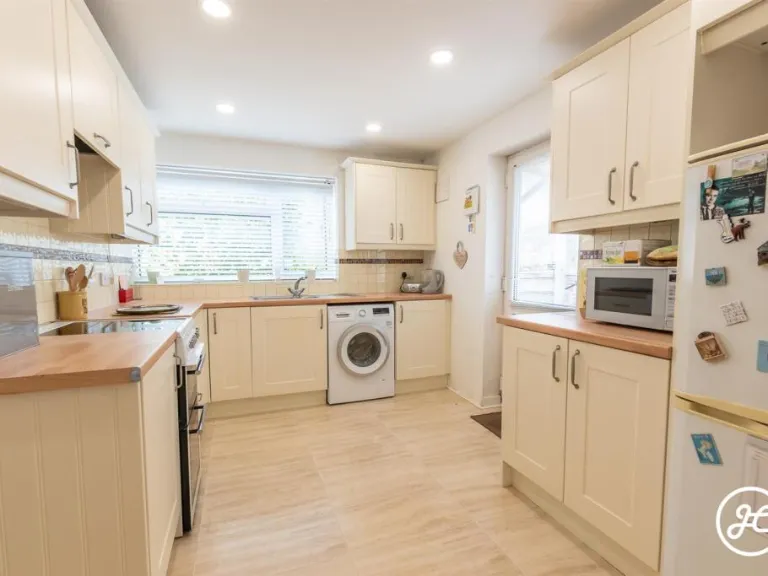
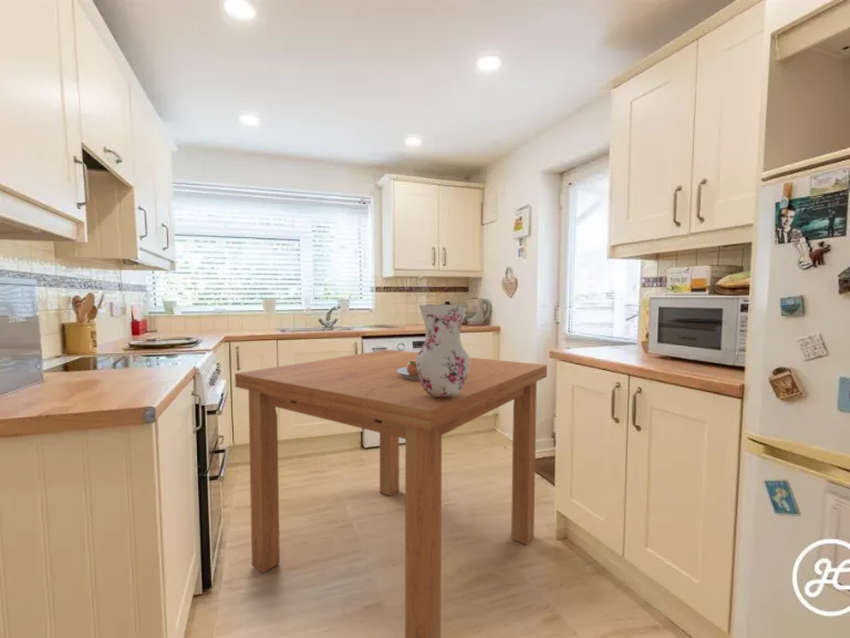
+ fruit bowl [397,360,419,380]
+ vase [416,303,470,398]
+ dining table [234,349,548,638]
